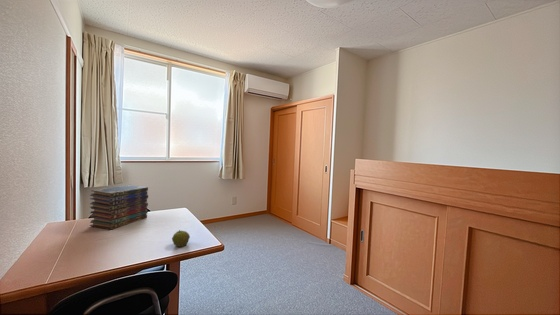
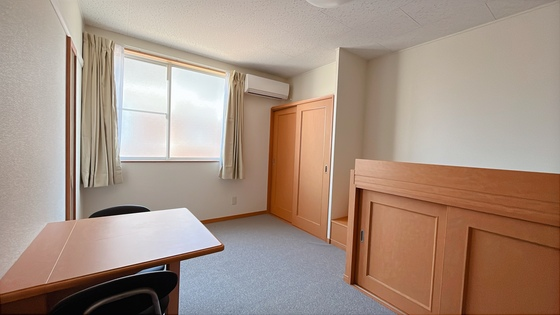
- book stack [89,184,149,231]
- apple [171,229,191,248]
